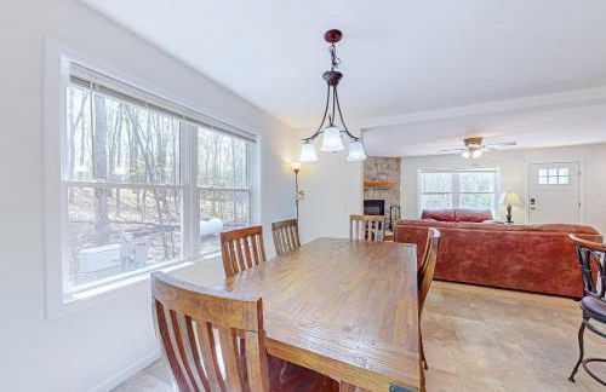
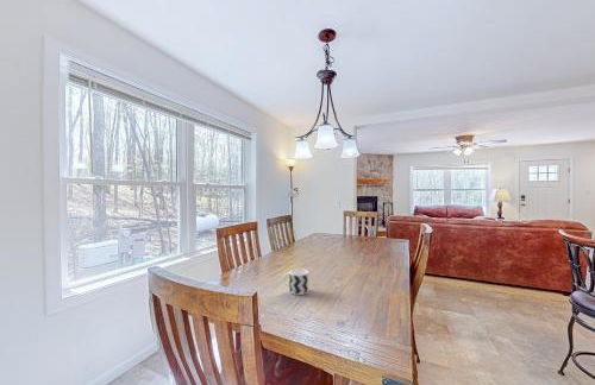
+ cup [282,267,309,296]
